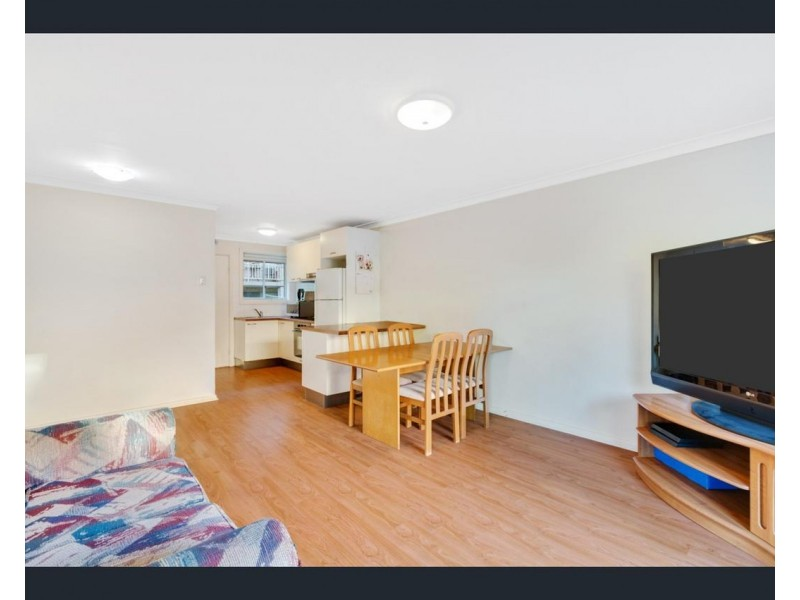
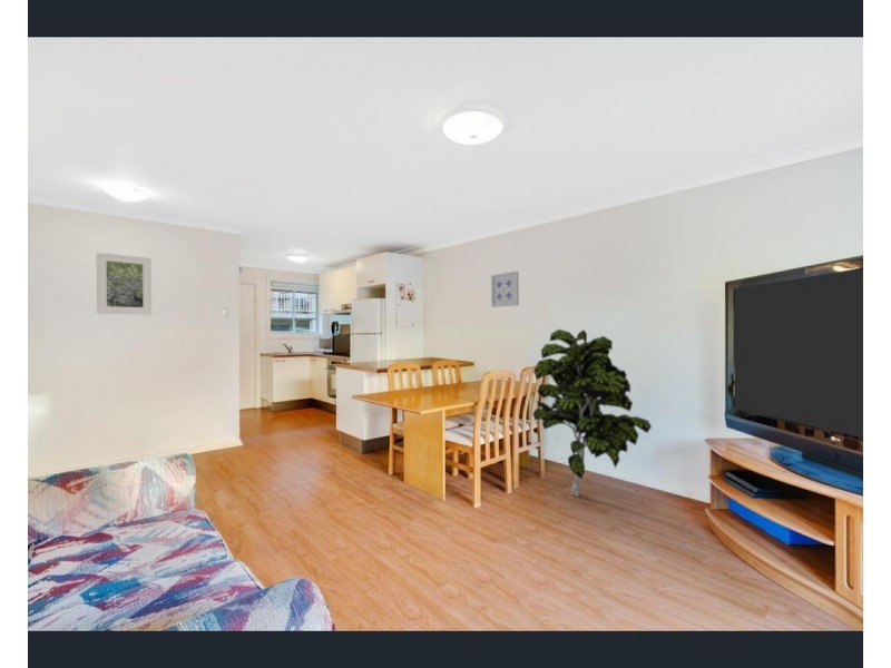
+ wall art [490,269,520,308]
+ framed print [96,252,154,316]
+ indoor plant [531,328,653,498]
